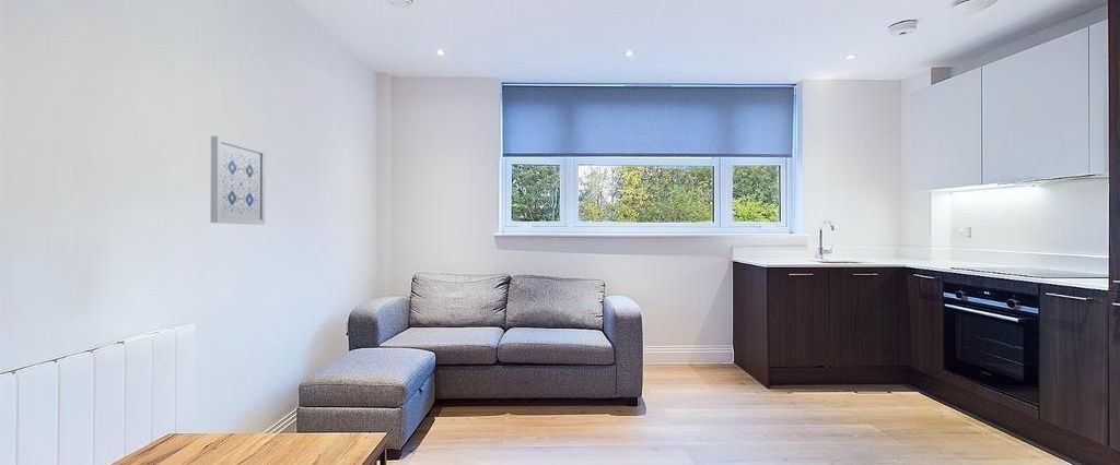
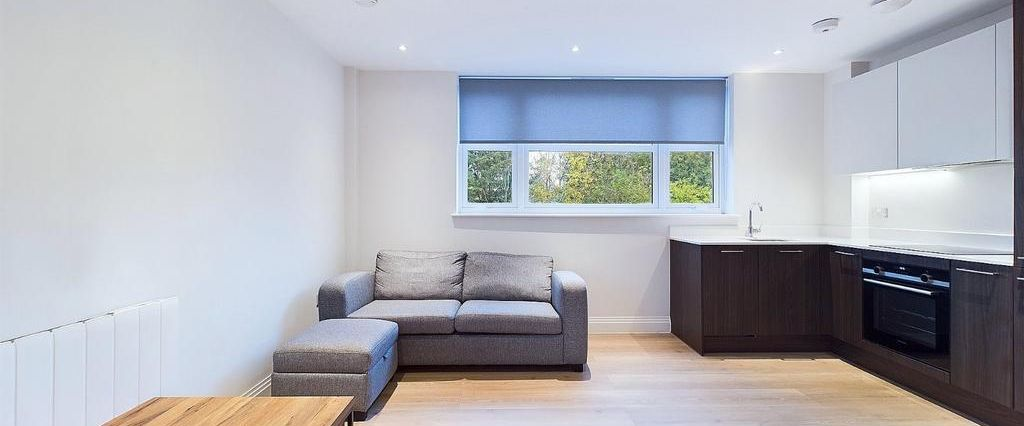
- wall art [210,135,266,226]
